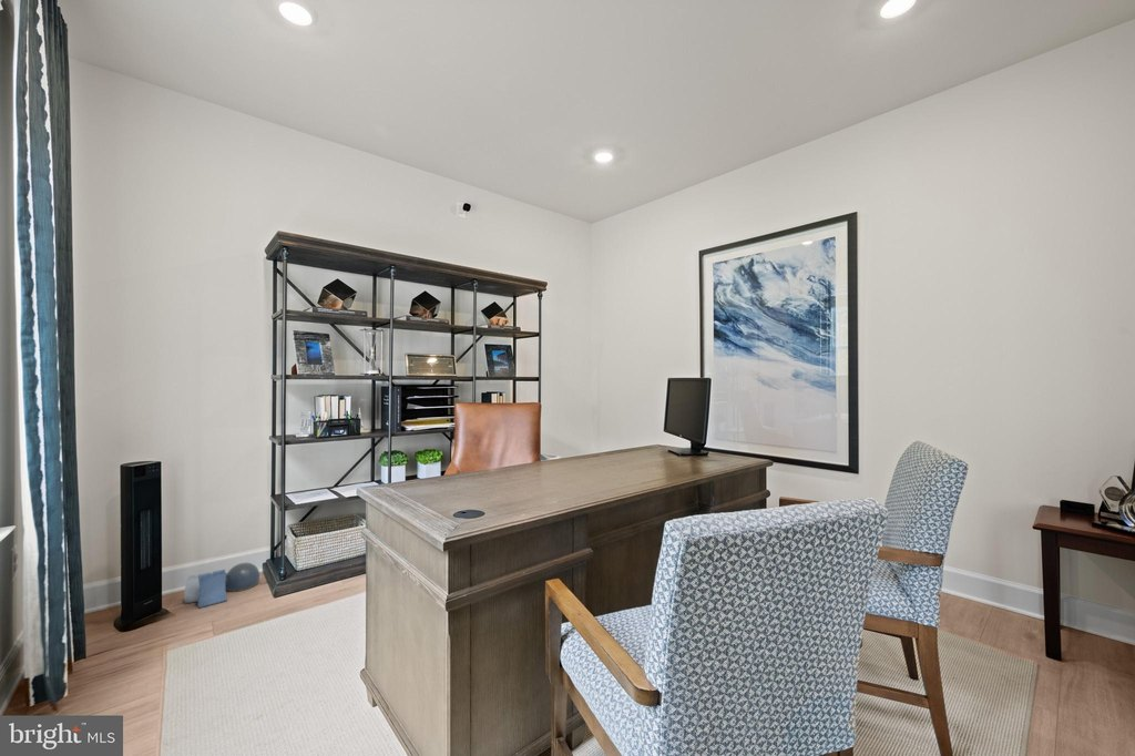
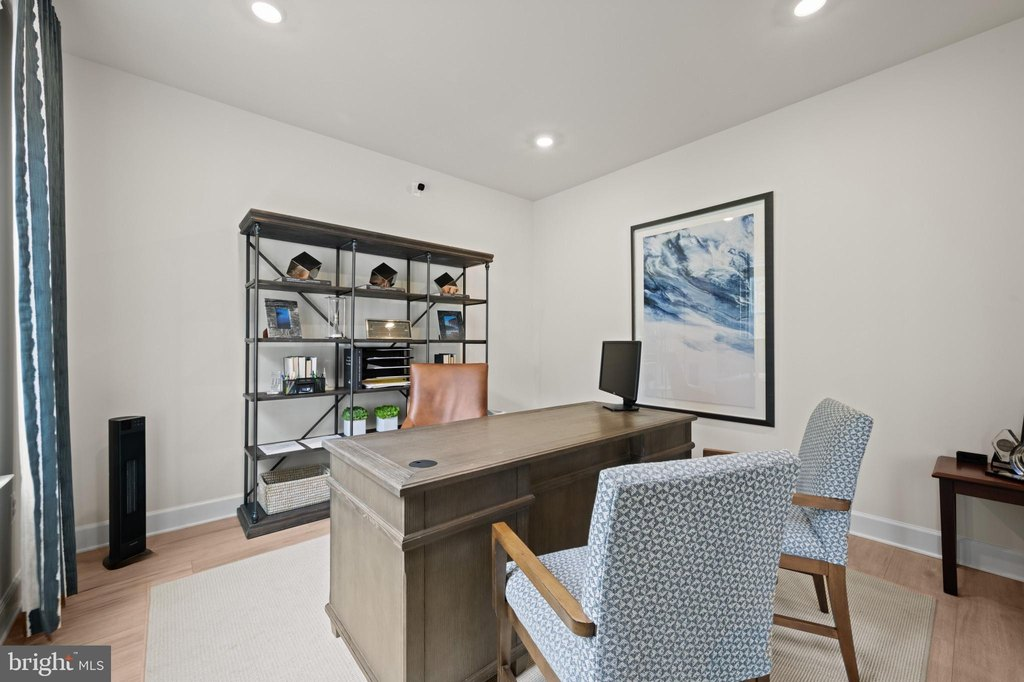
- shopping bag [183,562,260,609]
